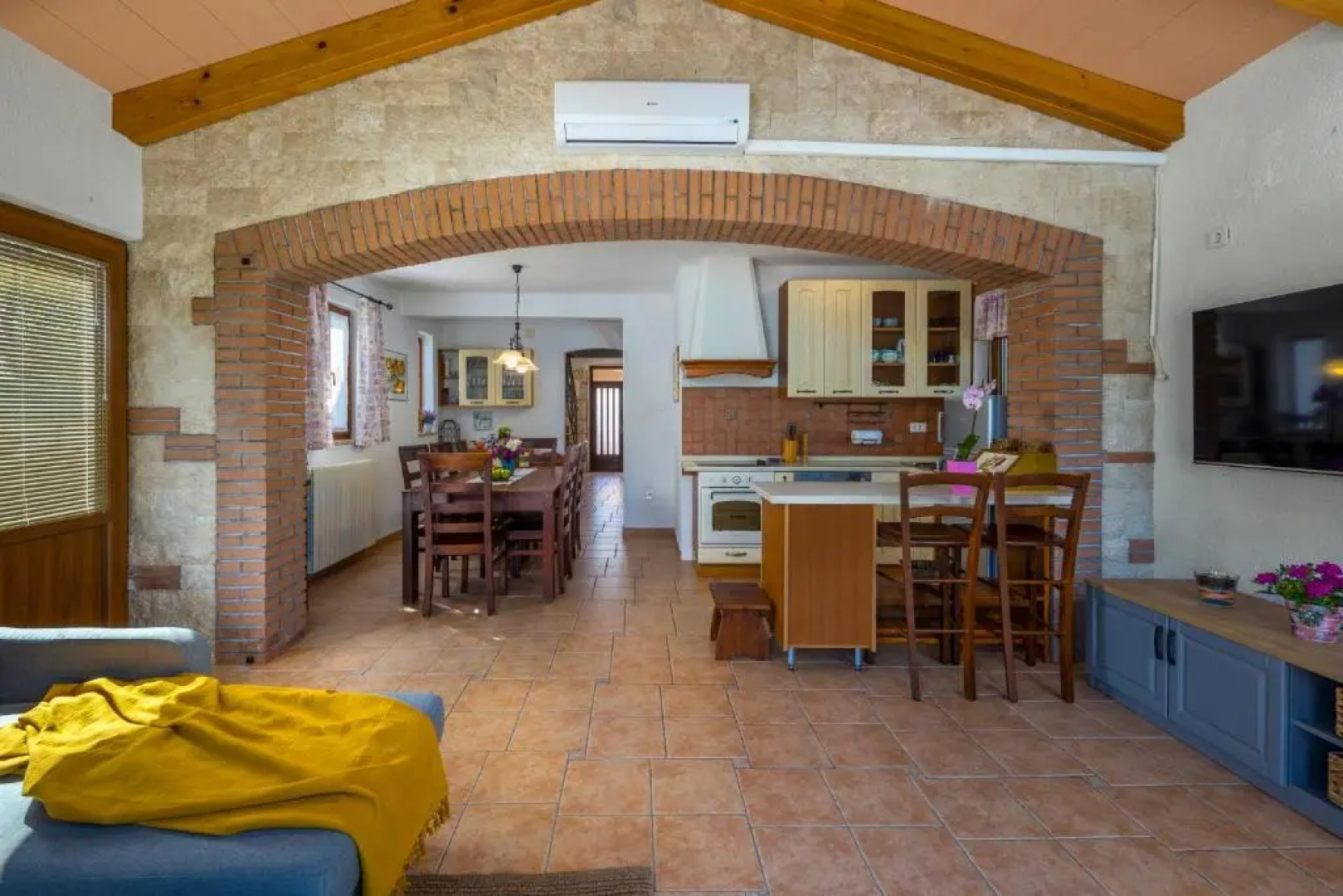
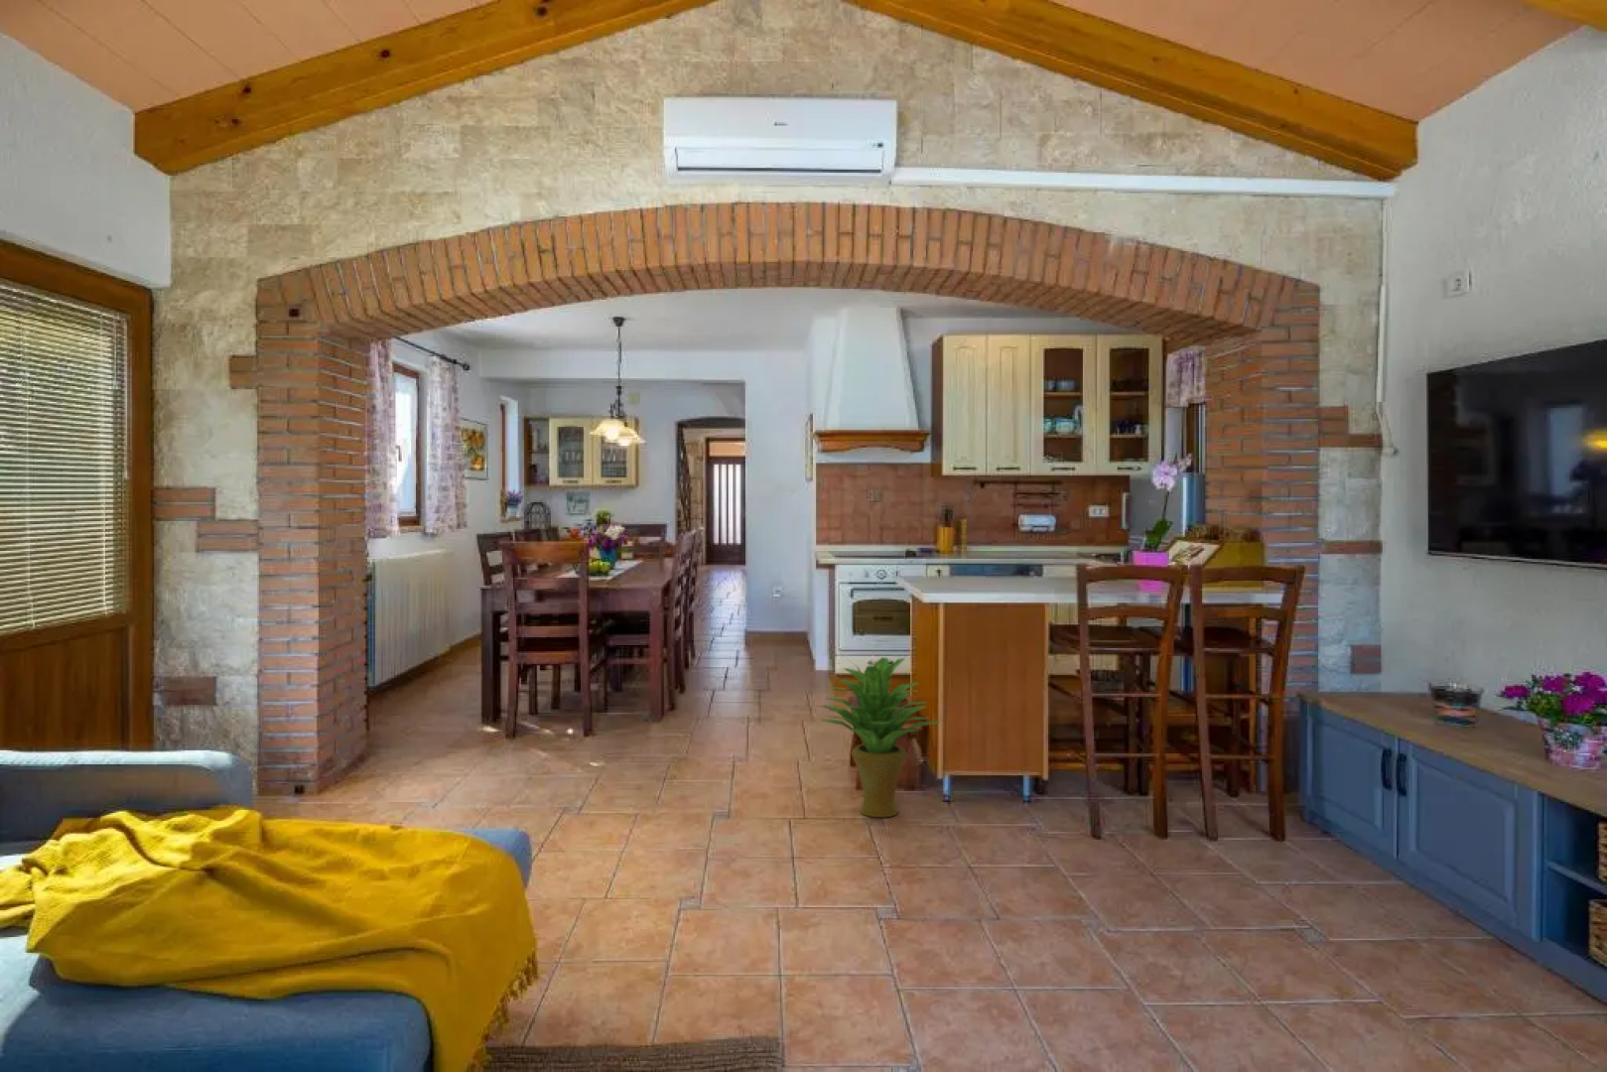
+ potted plant [820,656,941,818]
